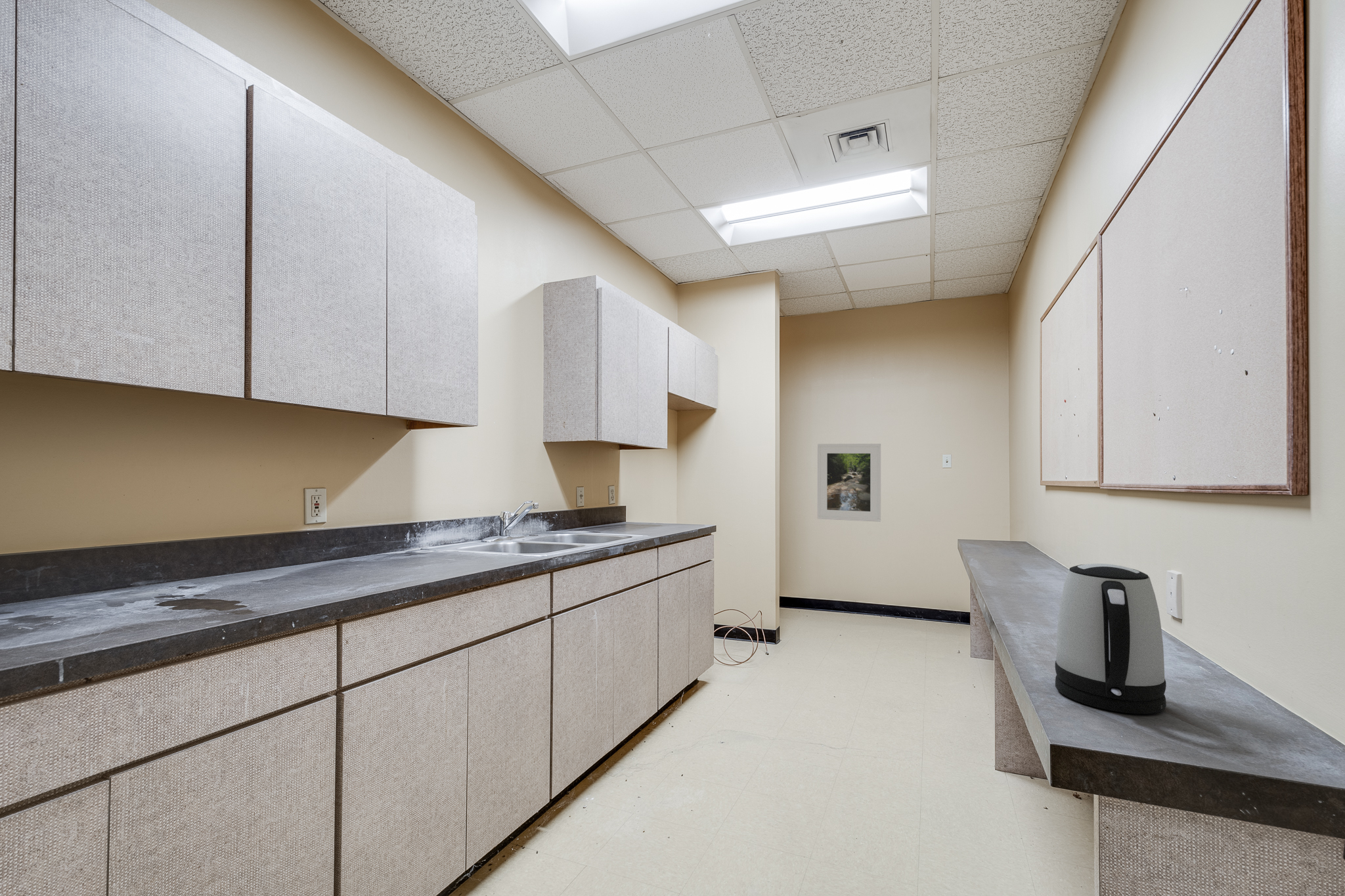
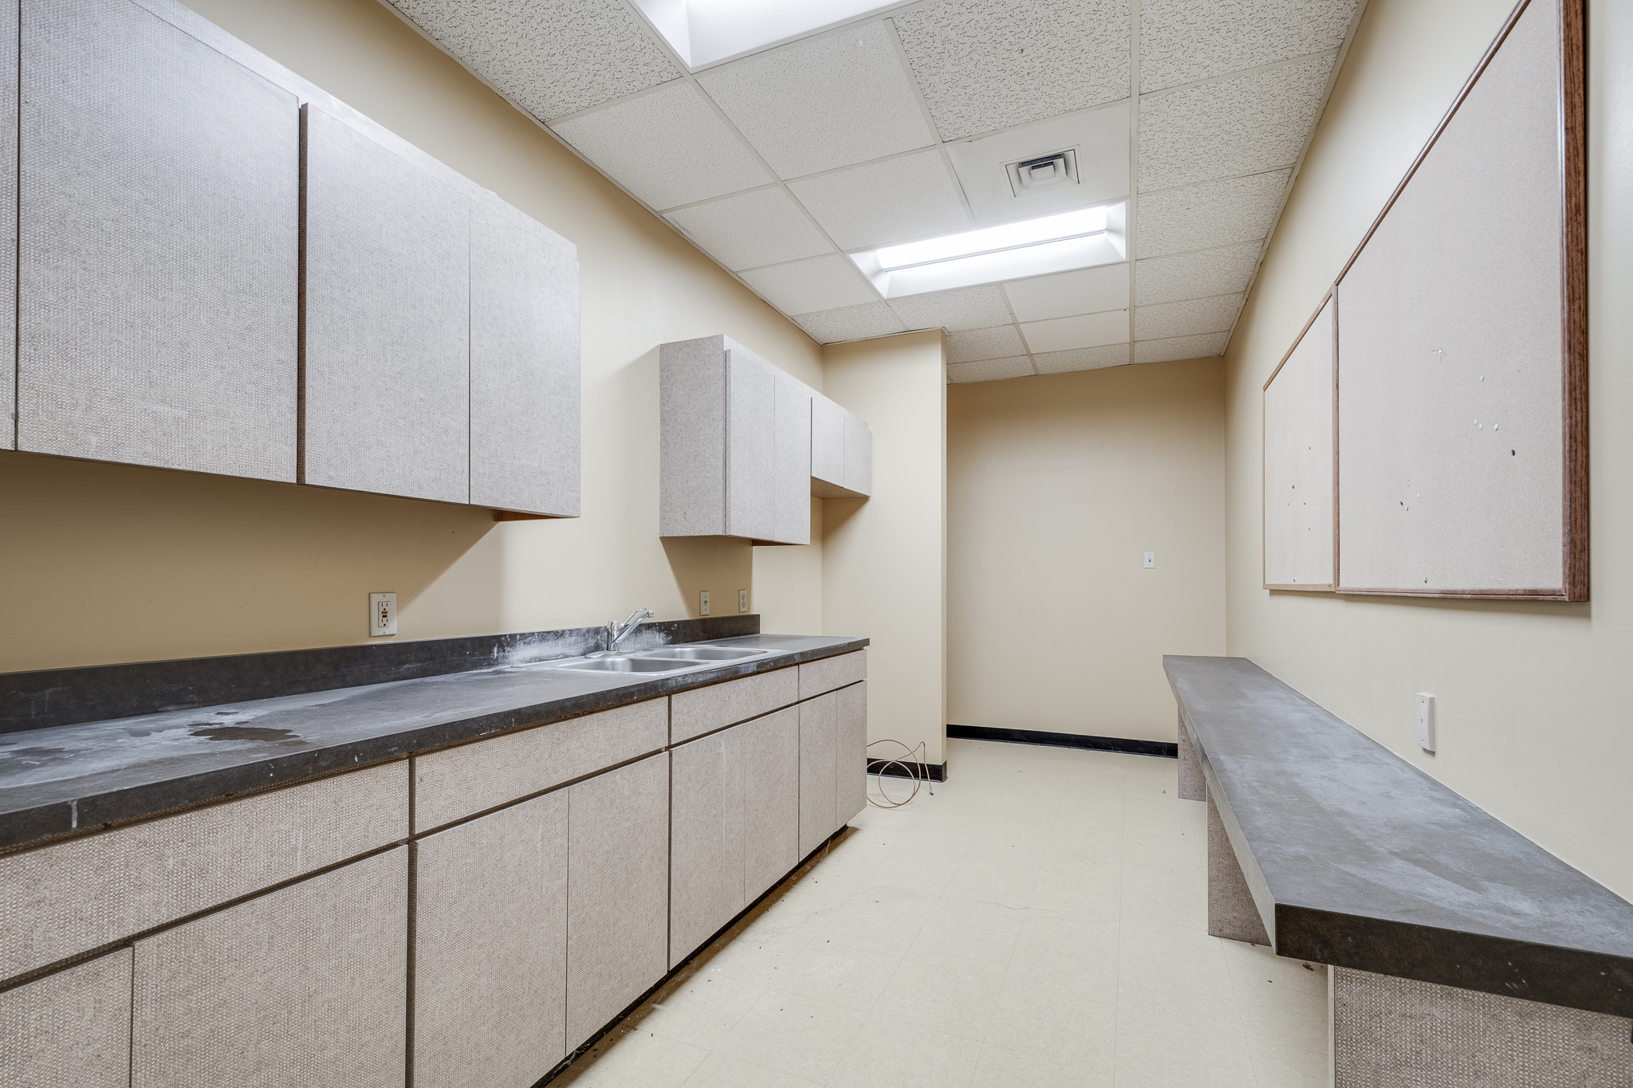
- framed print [817,443,881,523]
- kettle [1055,563,1167,715]
